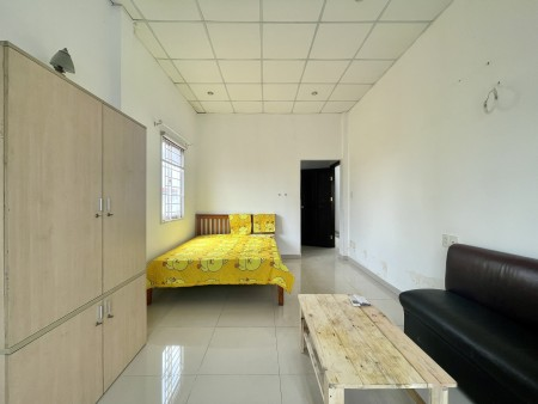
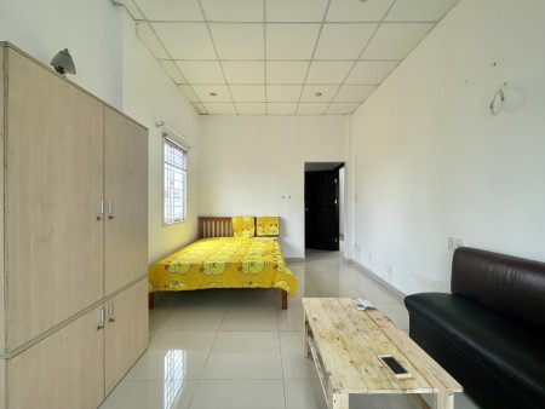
+ cell phone [377,353,414,380]
